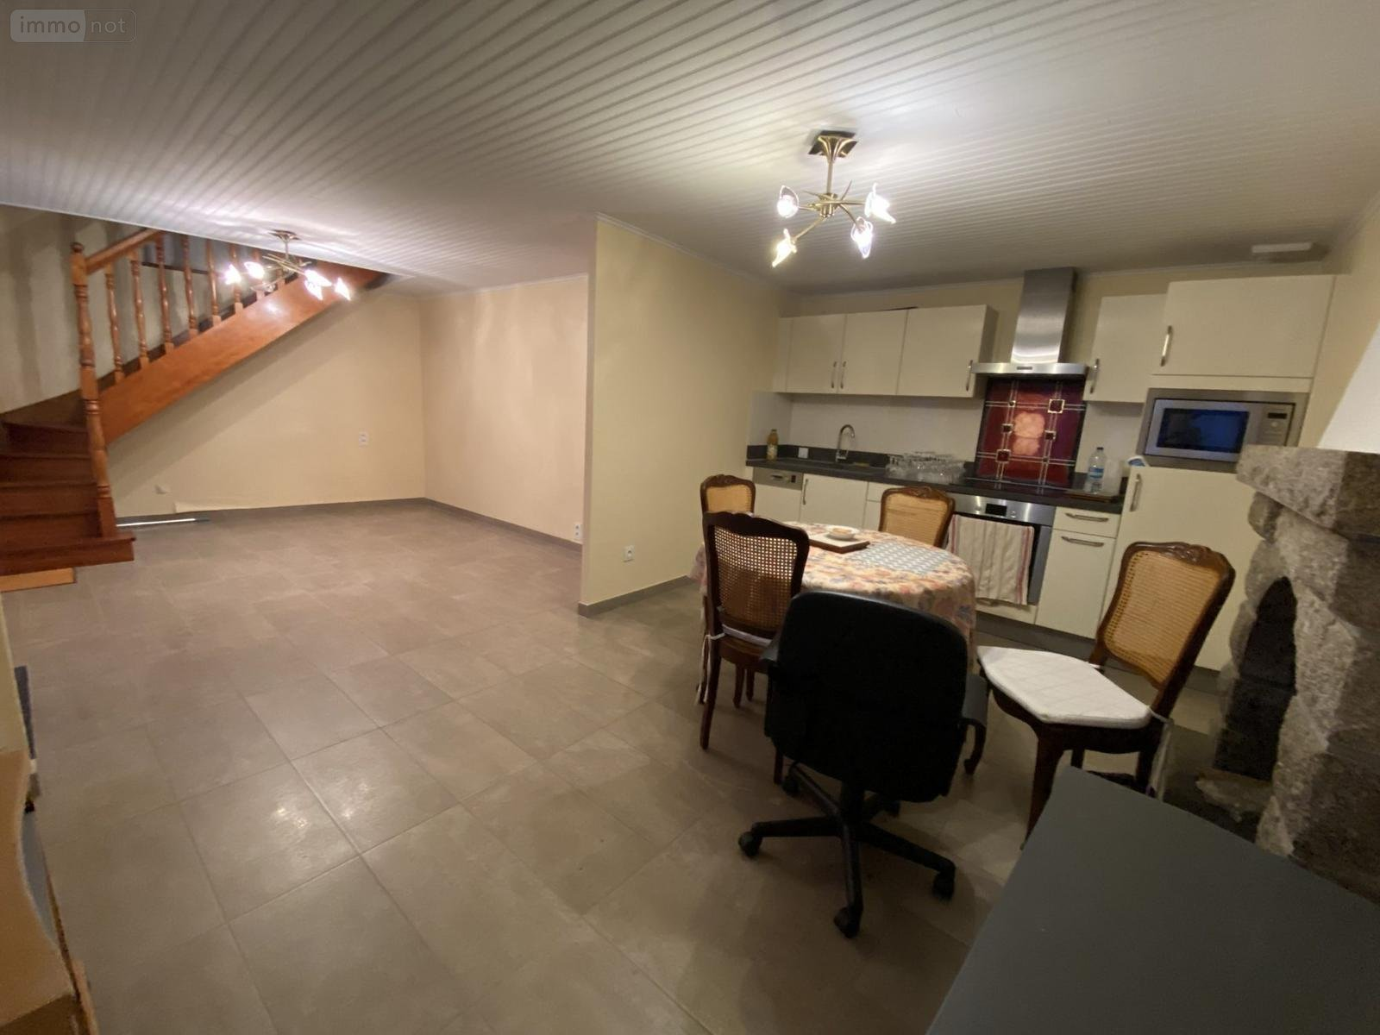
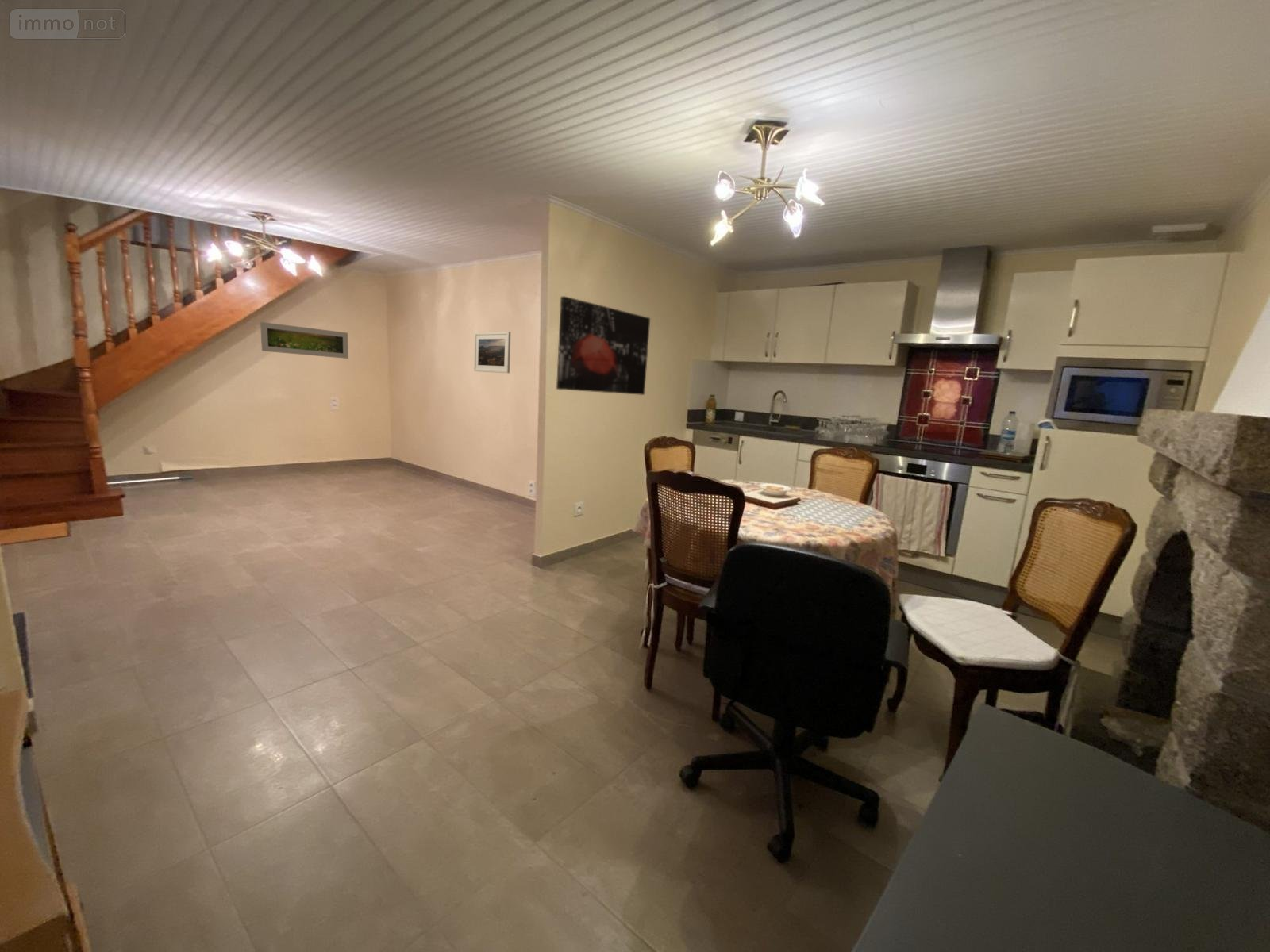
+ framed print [260,321,349,359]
+ wall art [556,295,651,396]
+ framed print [473,331,511,374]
